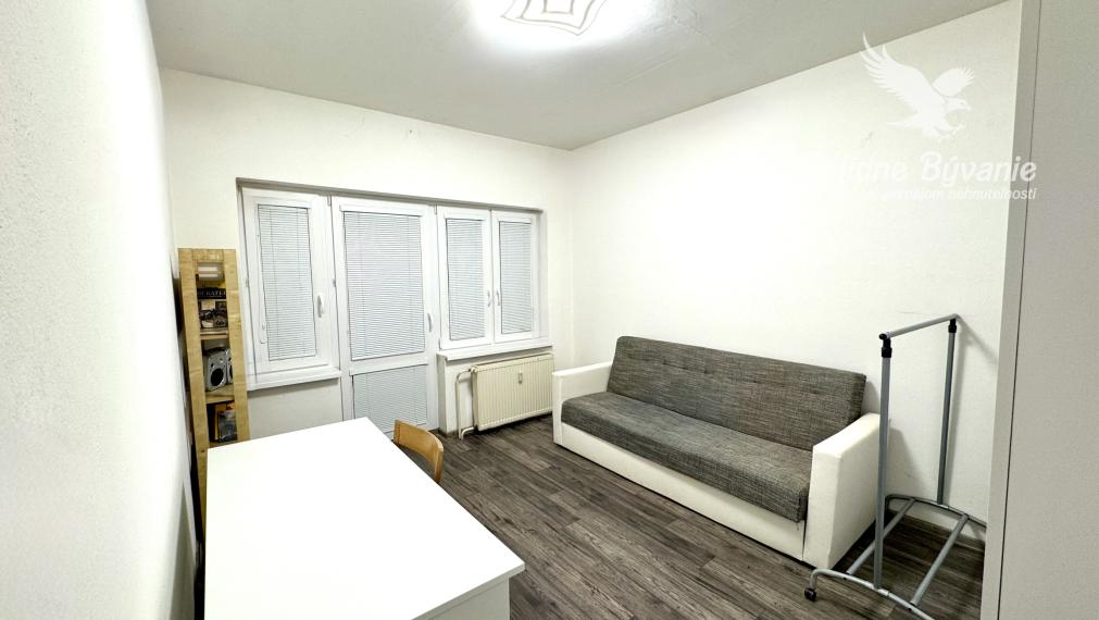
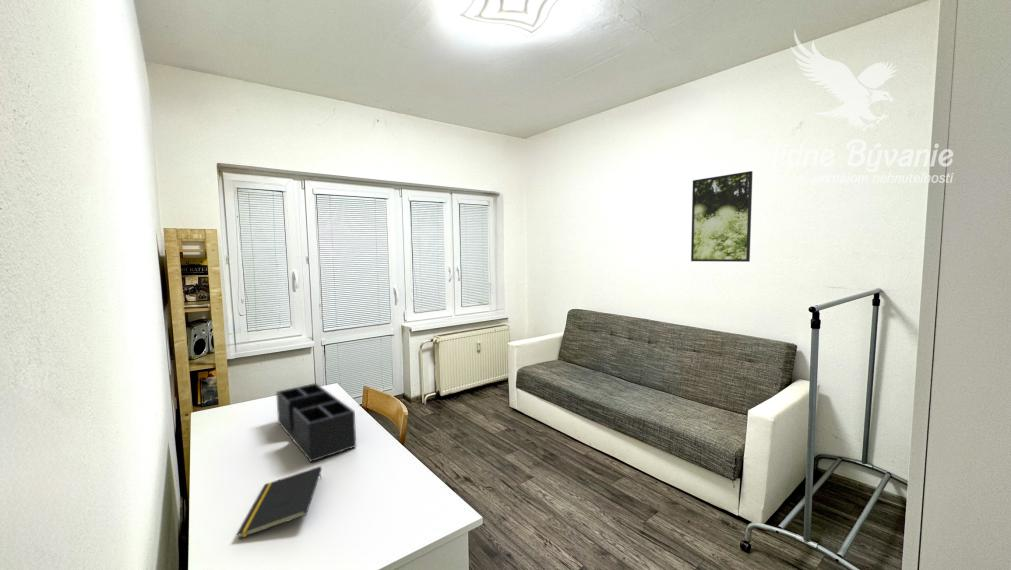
+ desk organizer [275,382,357,463]
+ notepad [236,465,323,540]
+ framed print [690,170,754,263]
